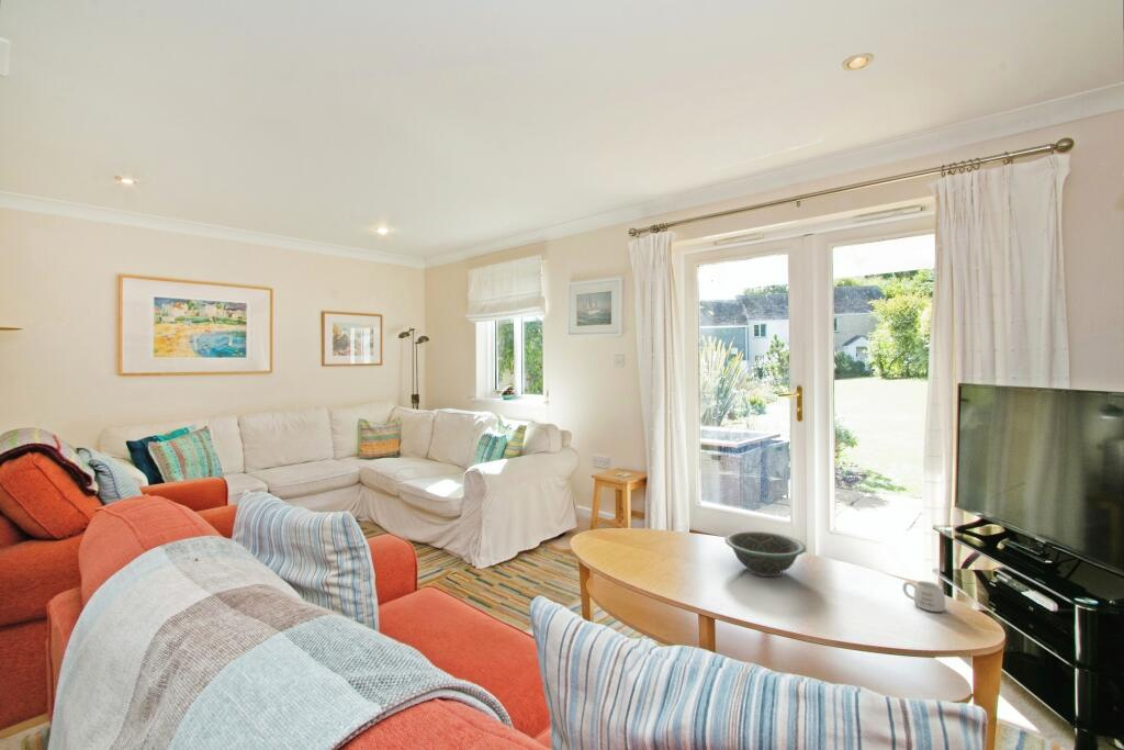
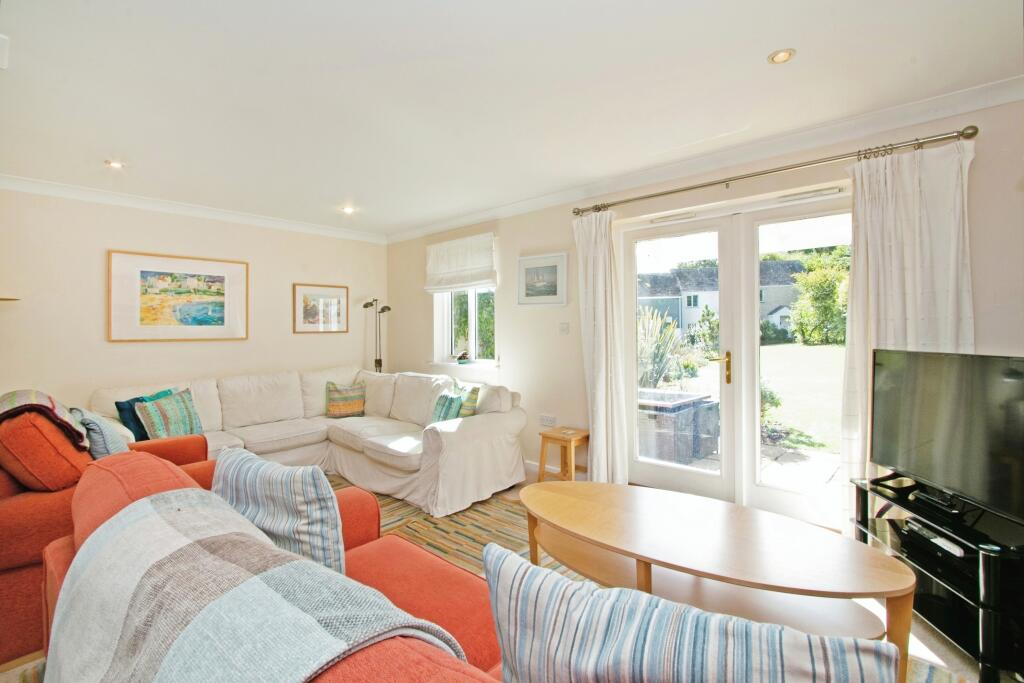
- decorative bowl [723,530,807,578]
- mug [901,580,946,613]
